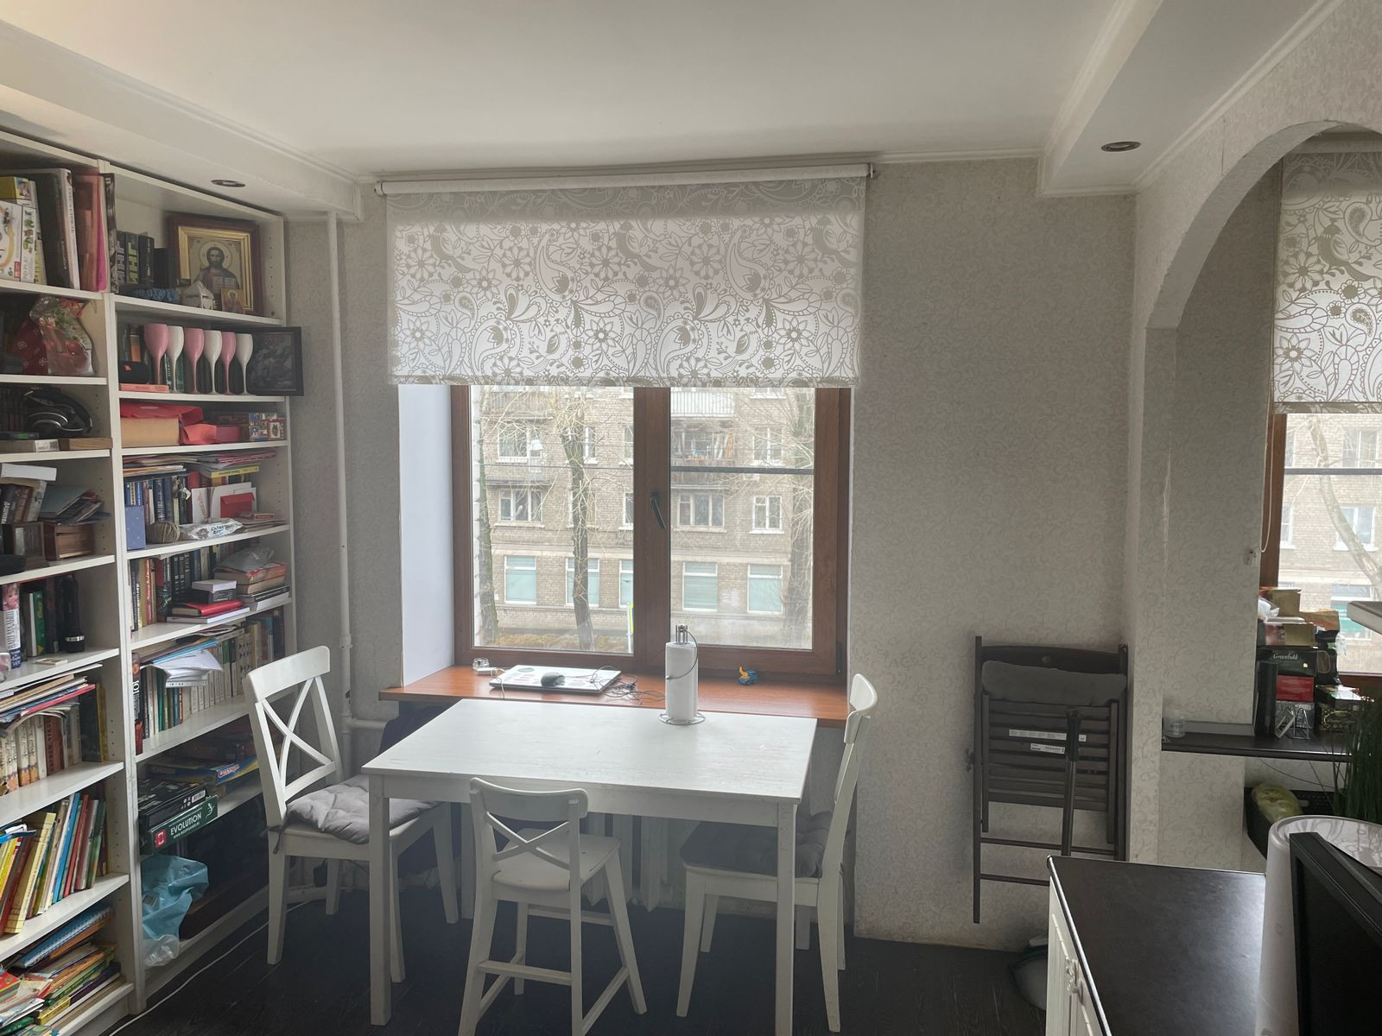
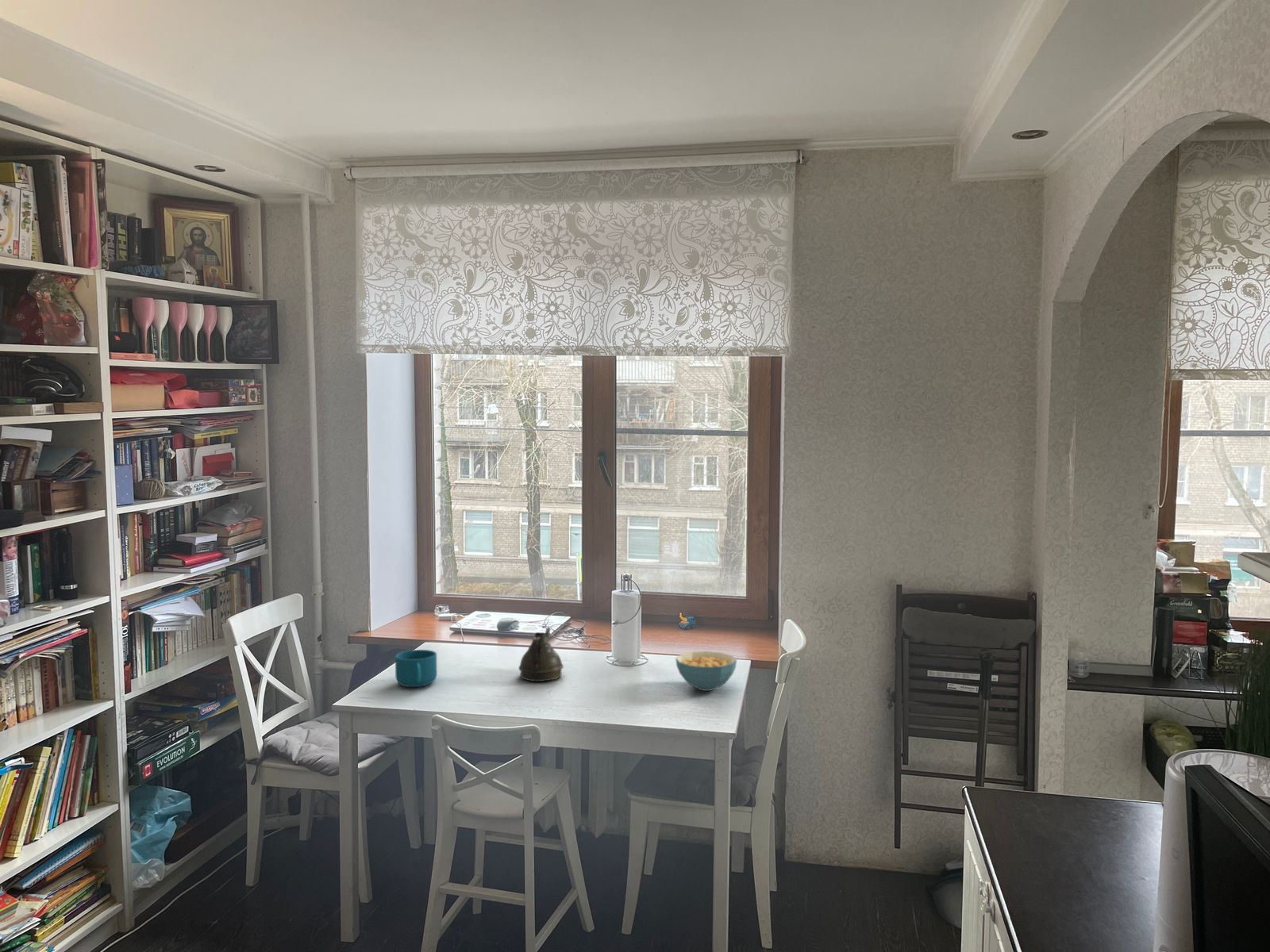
+ cup [394,649,438,688]
+ teapot [518,626,564,682]
+ cereal bowl [675,651,737,692]
